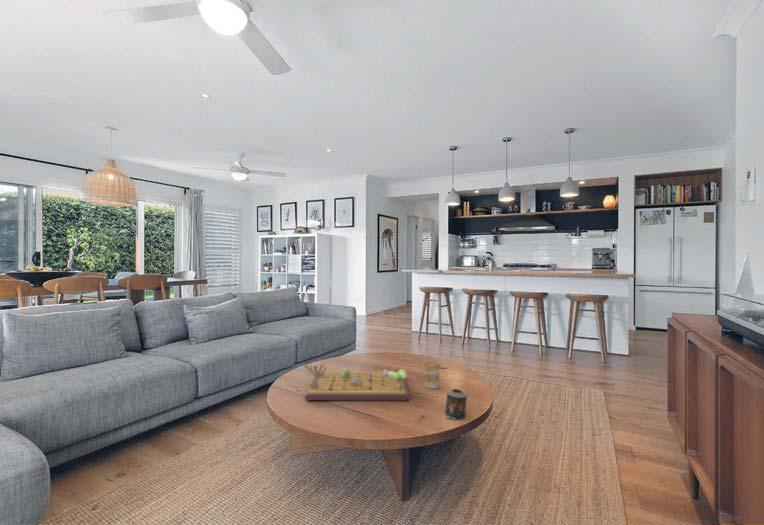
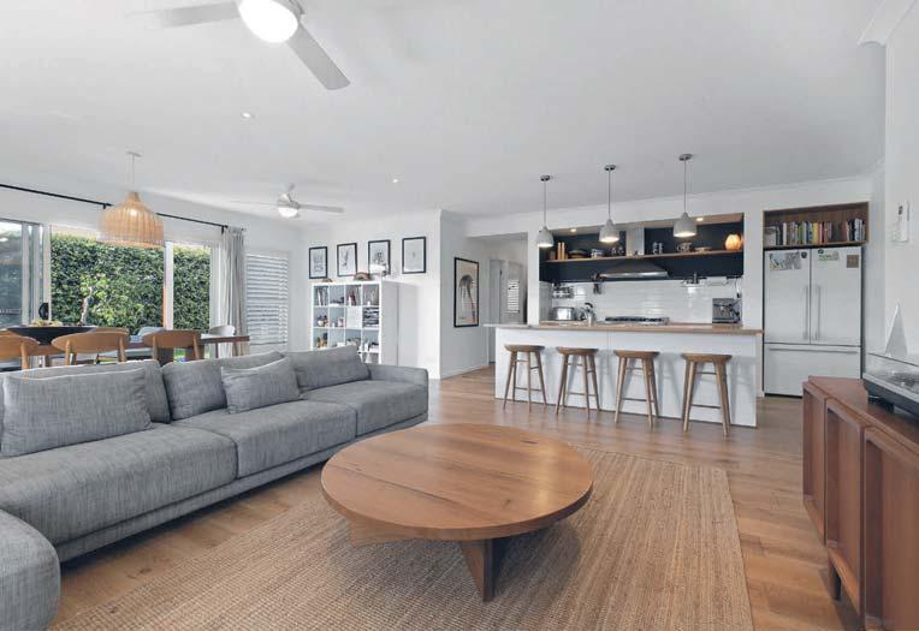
- gameboard [303,363,410,401]
- coffee cup [422,361,441,390]
- candle [443,388,468,420]
